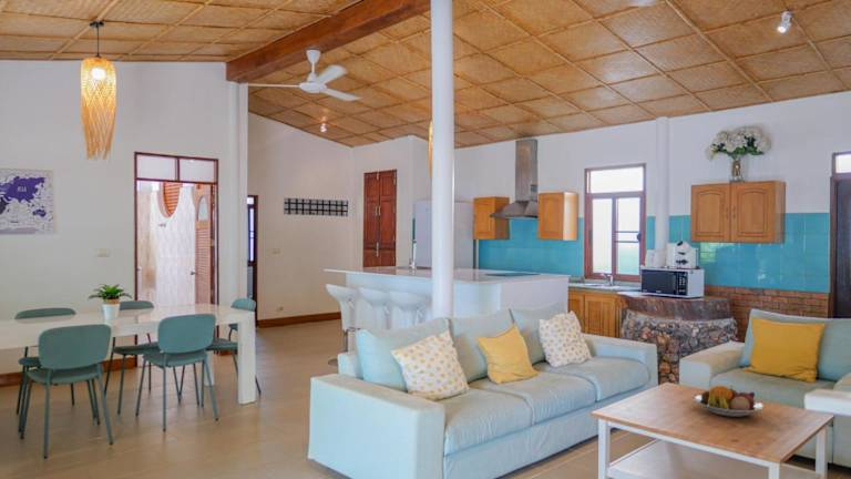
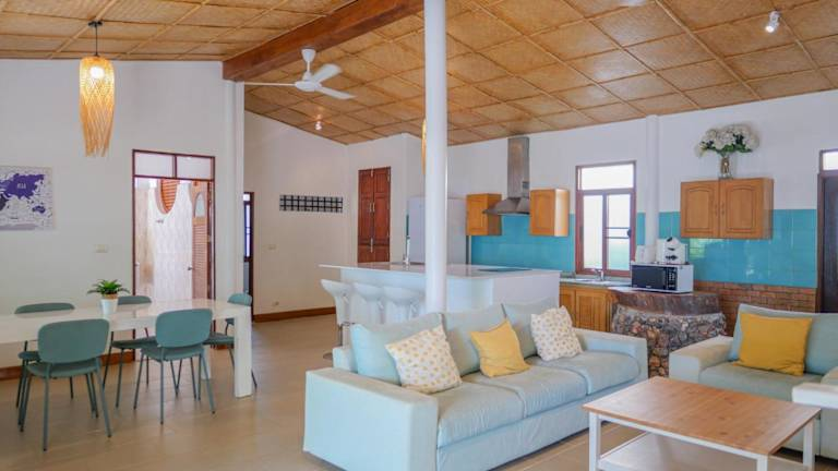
- fruit bowl [691,385,765,418]
